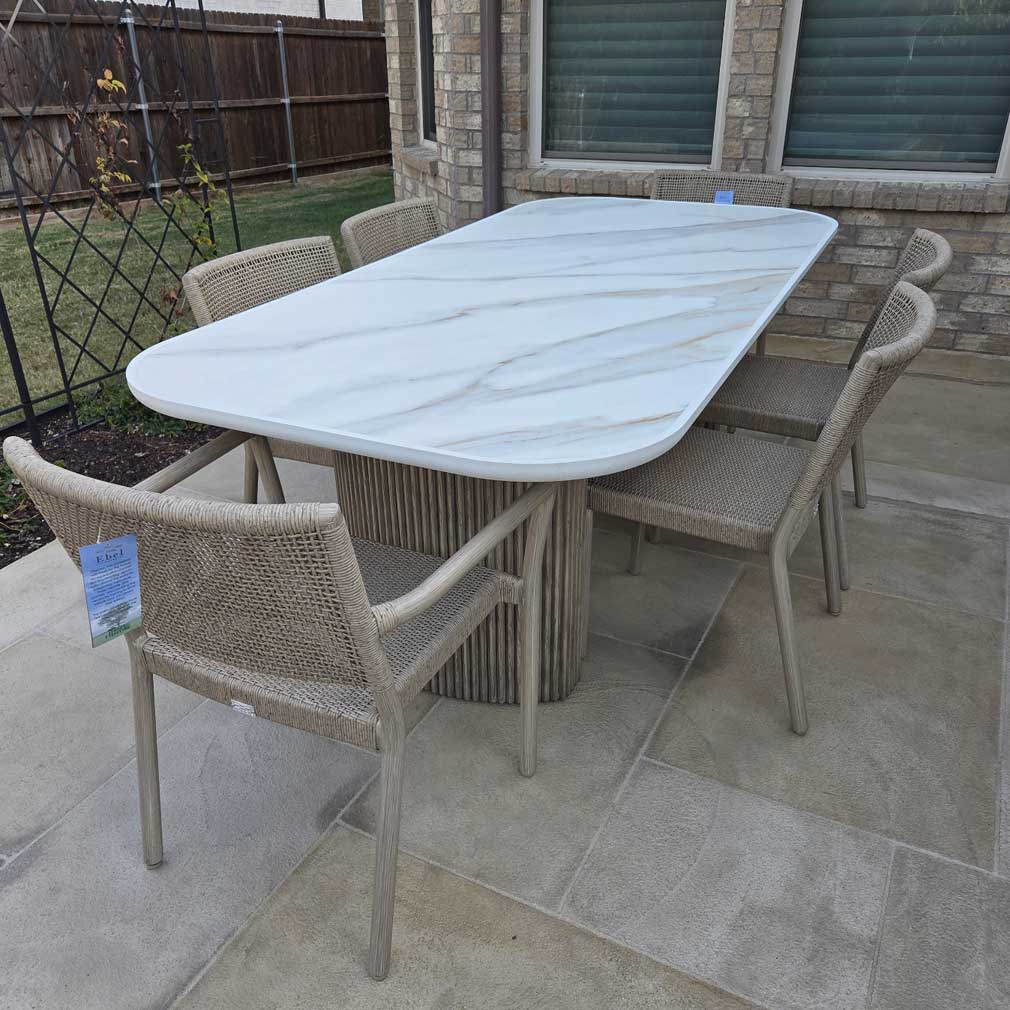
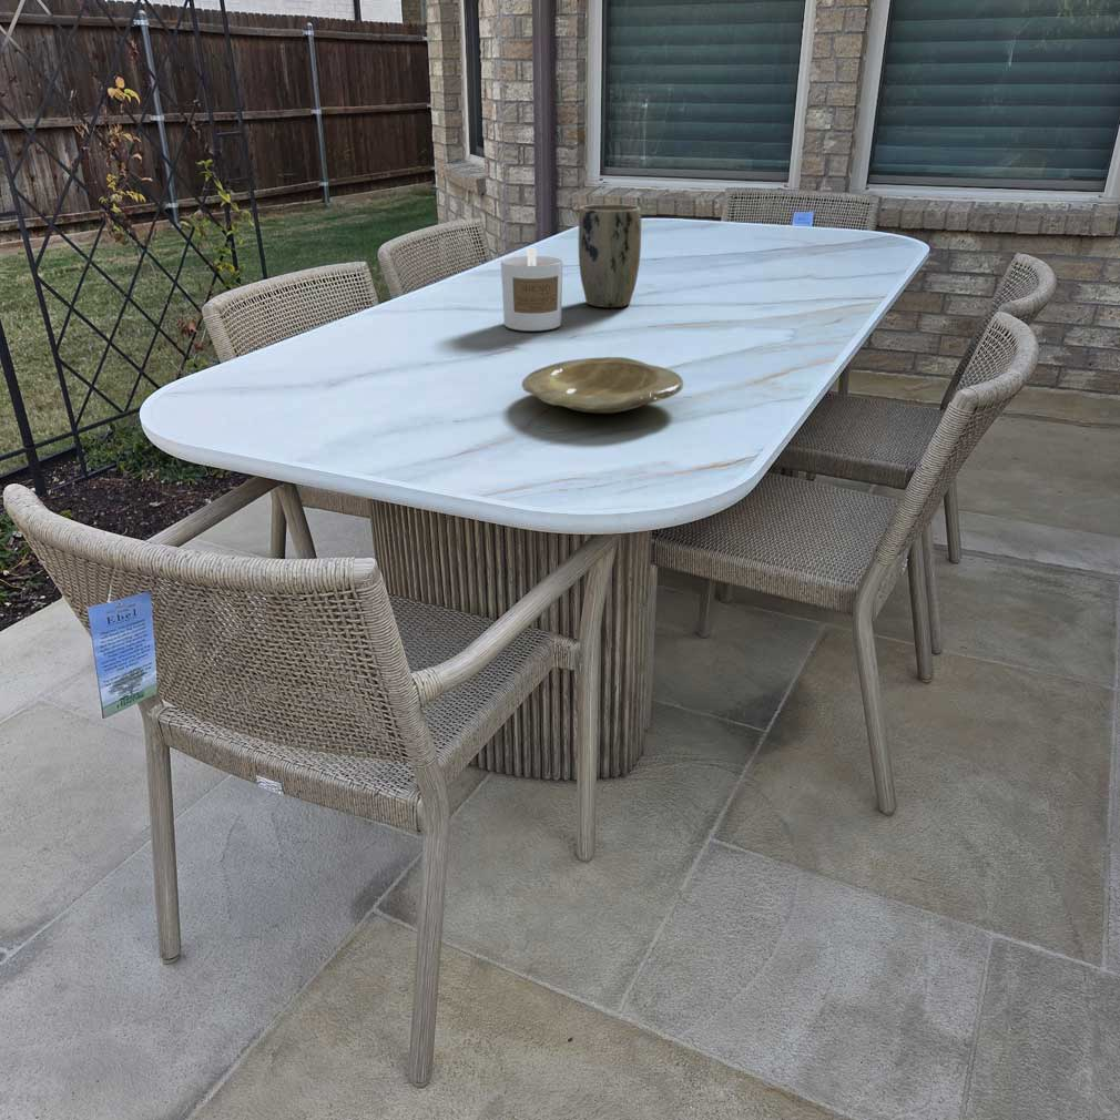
+ plate [521,356,684,415]
+ candle [500,246,563,332]
+ plant pot [578,203,642,308]
